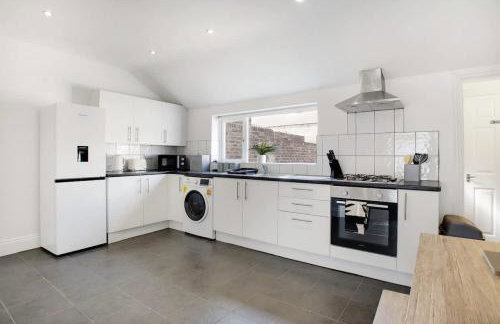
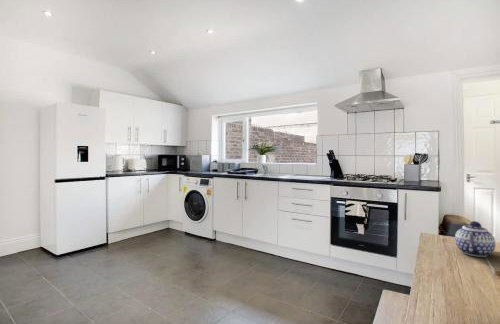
+ teapot [454,220,496,258]
